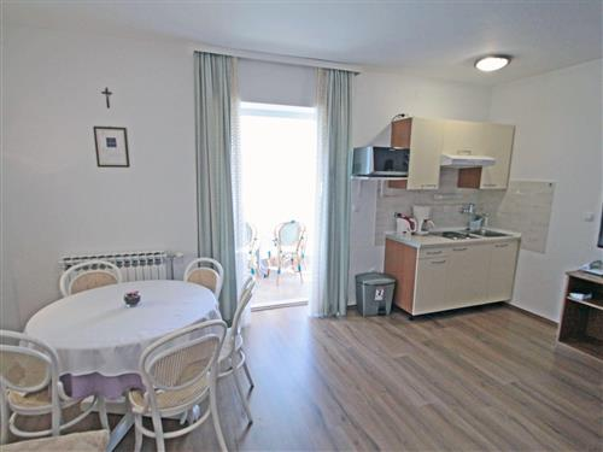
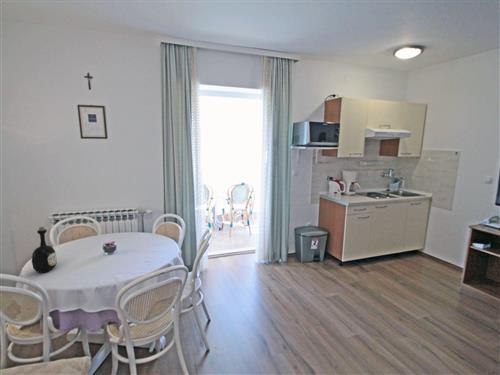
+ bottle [31,226,58,274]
